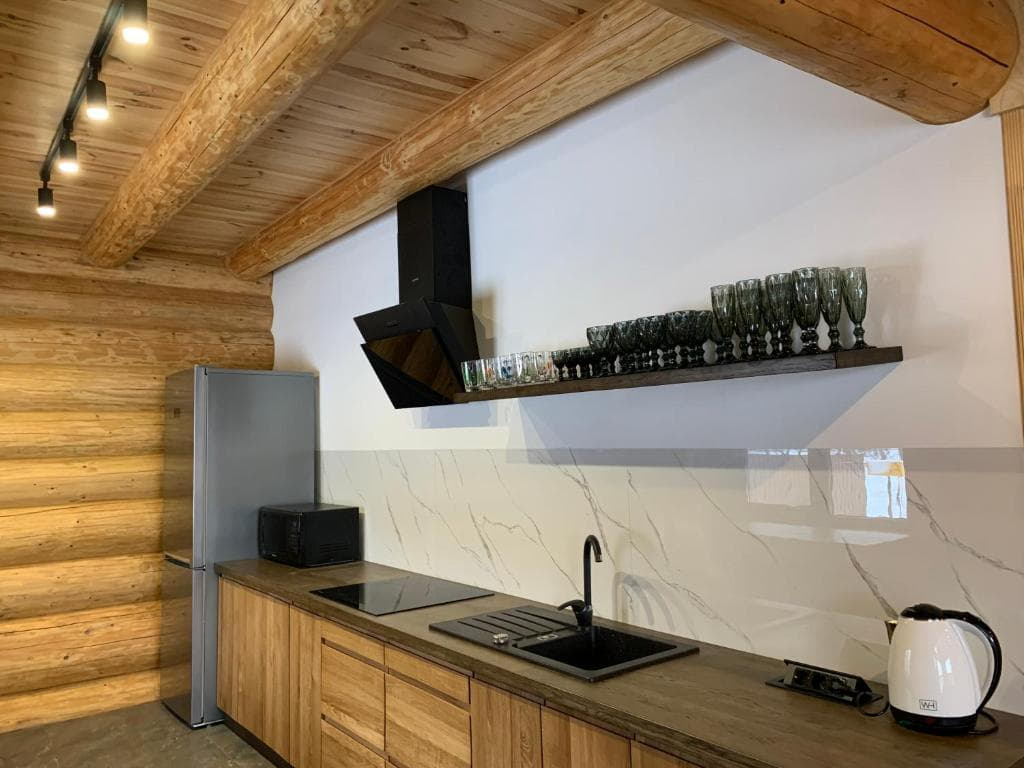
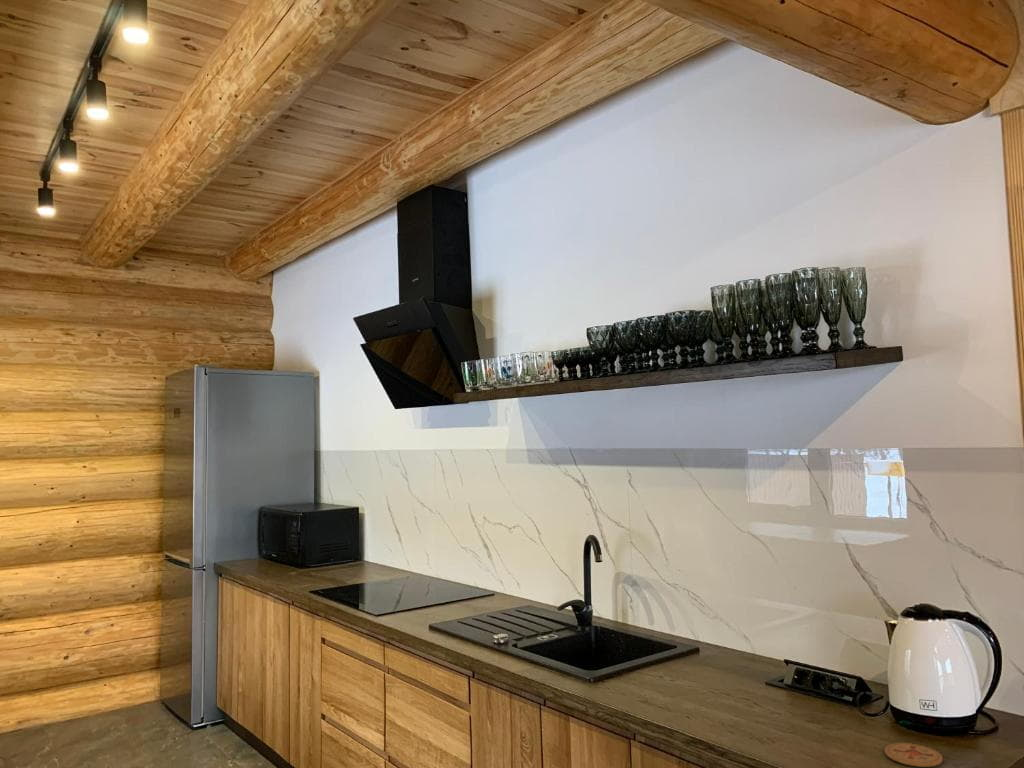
+ coaster [884,742,944,768]
